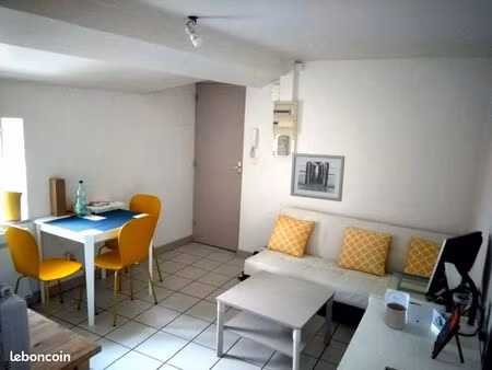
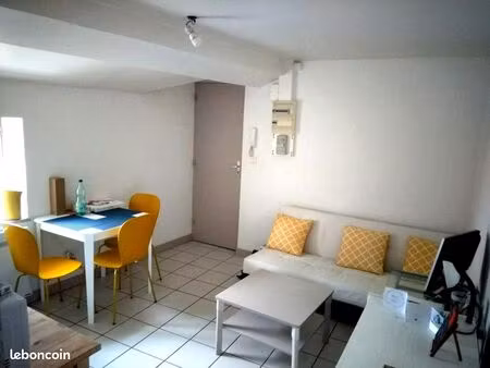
- wall art [289,152,345,203]
- mug [384,301,408,331]
